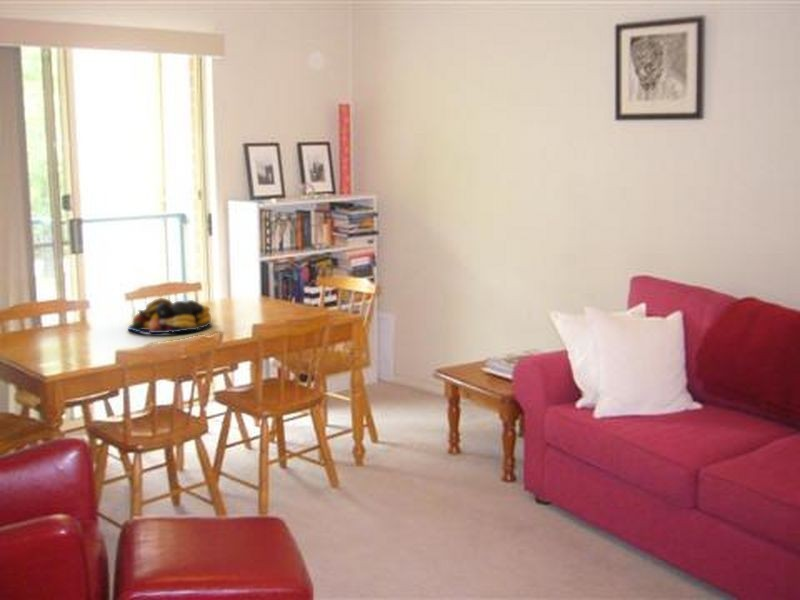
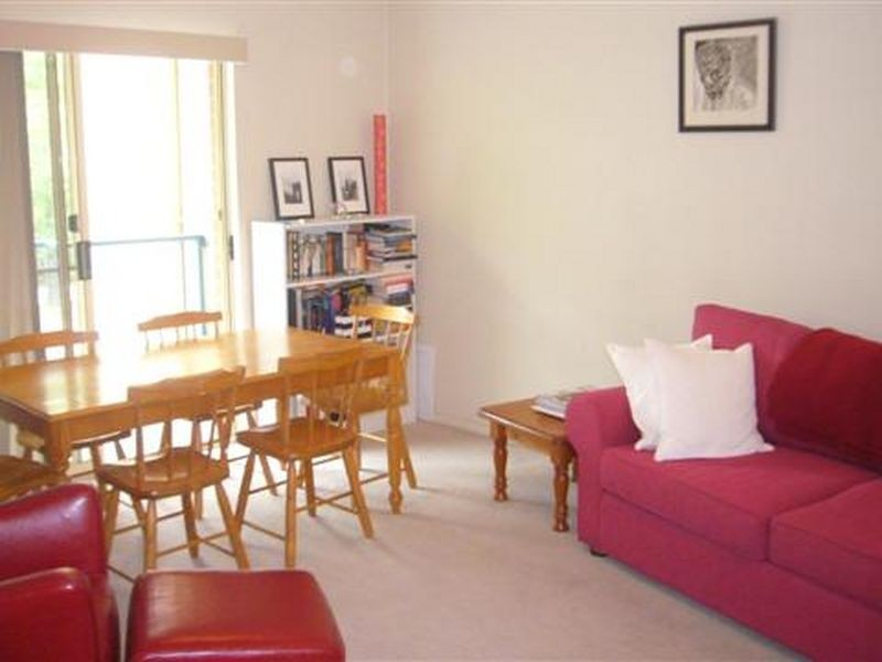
- fruit bowl [127,297,212,334]
